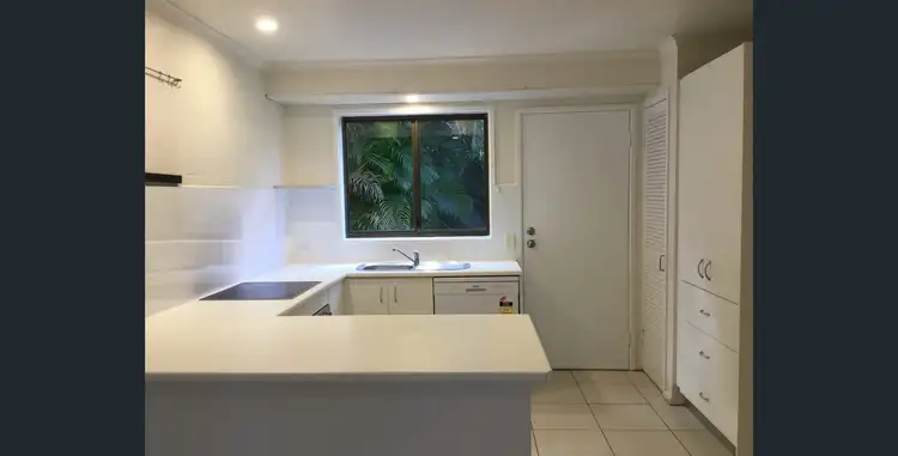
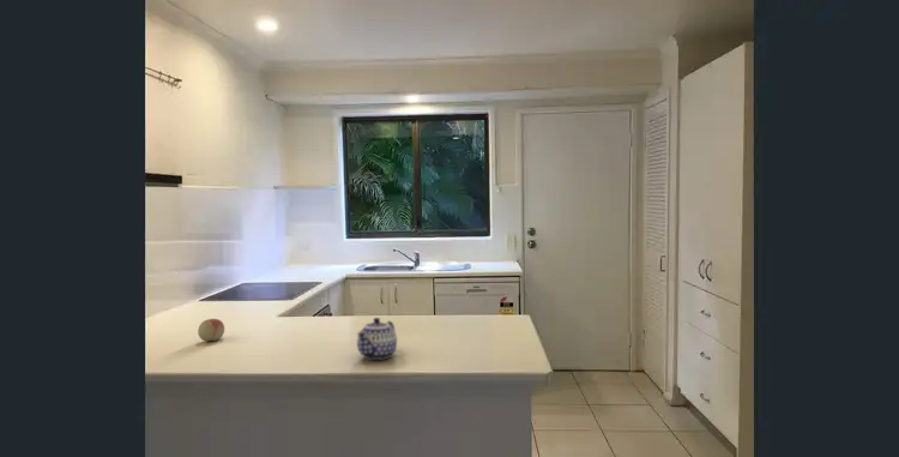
+ teapot [356,317,398,361]
+ fruit [197,318,225,342]
